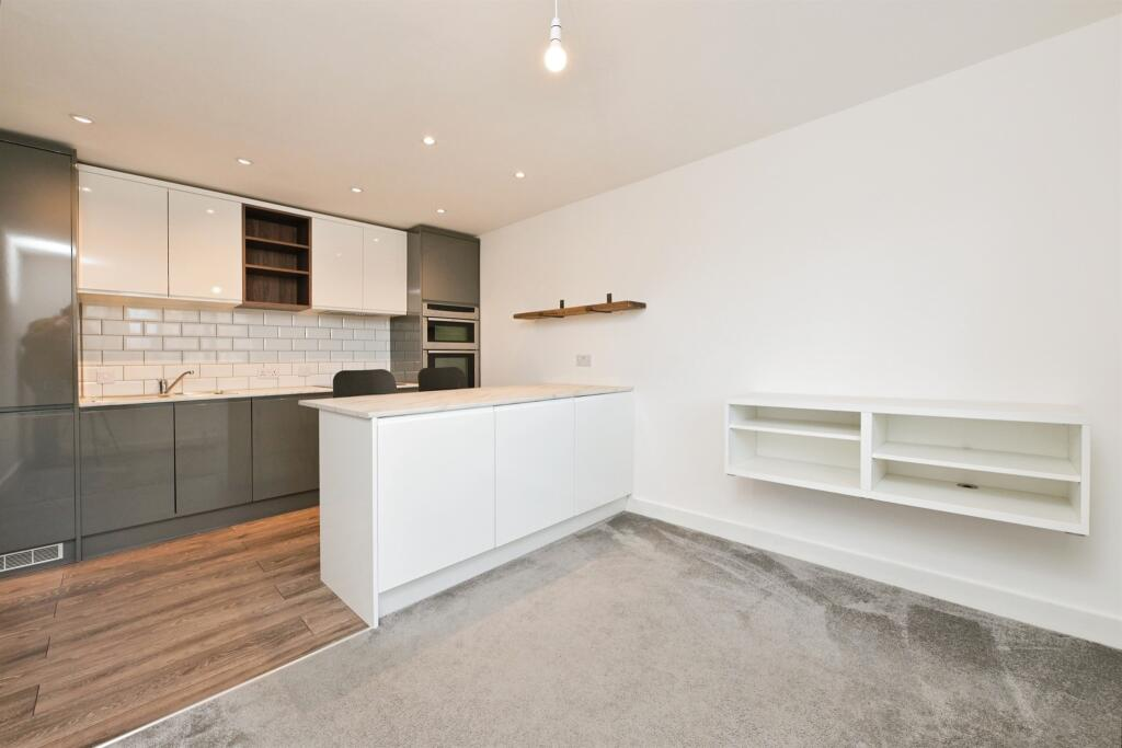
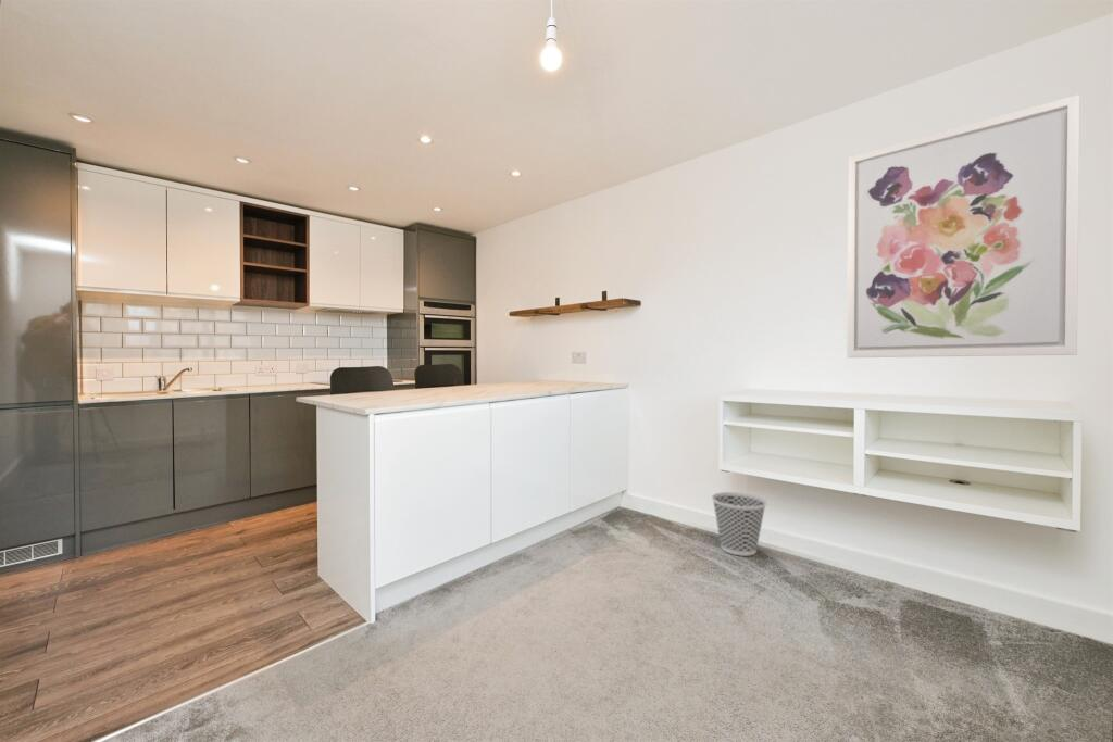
+ wall art [846,93,1080,359]
+ wastebasket [711,491,767,557]
